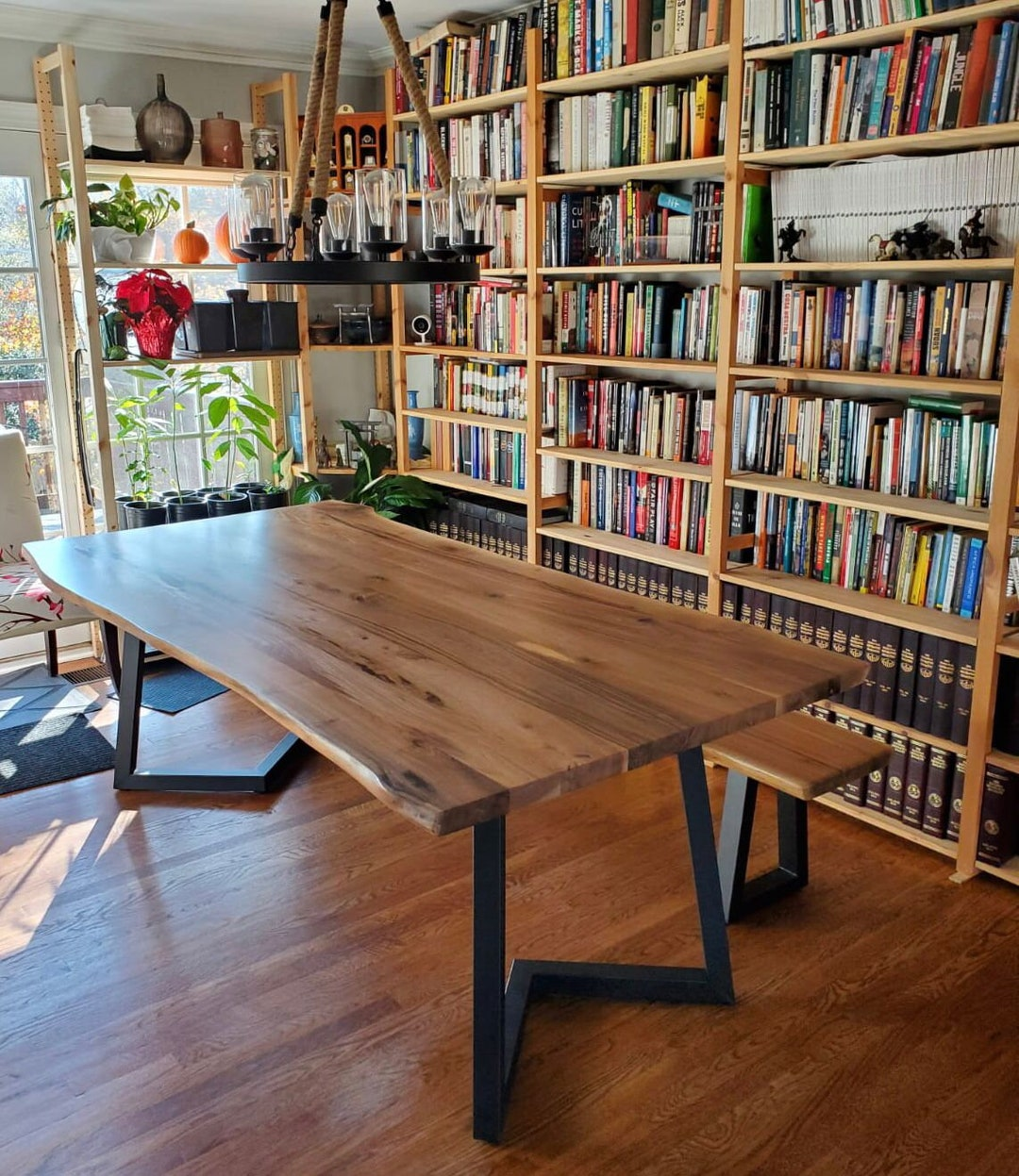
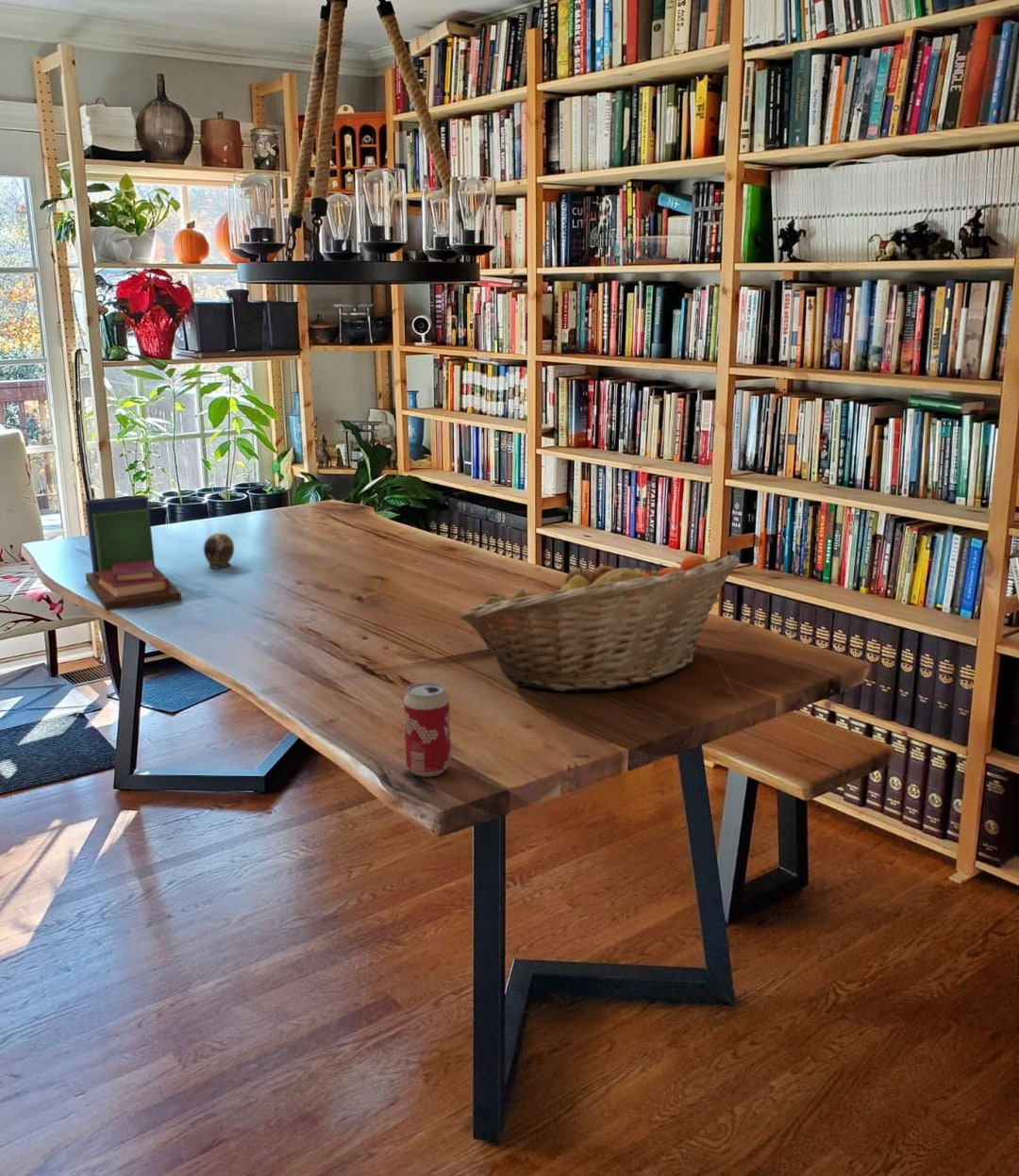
+ decorative egg [203,531,235,569]
+ beverage can [403,682,452,778]
+ fruit basket [459,554,741,692]
+ book [84,494,182,612]
